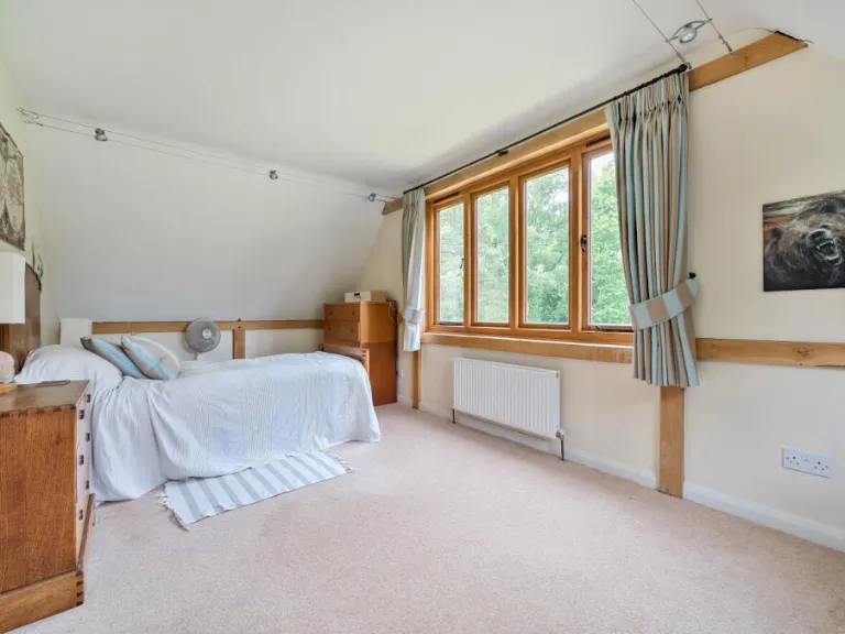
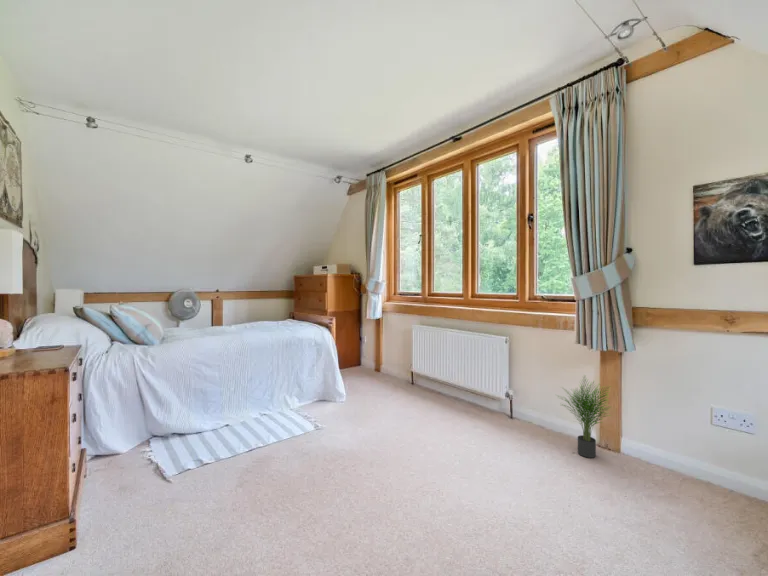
+ potted plant [556,375,613,459]
